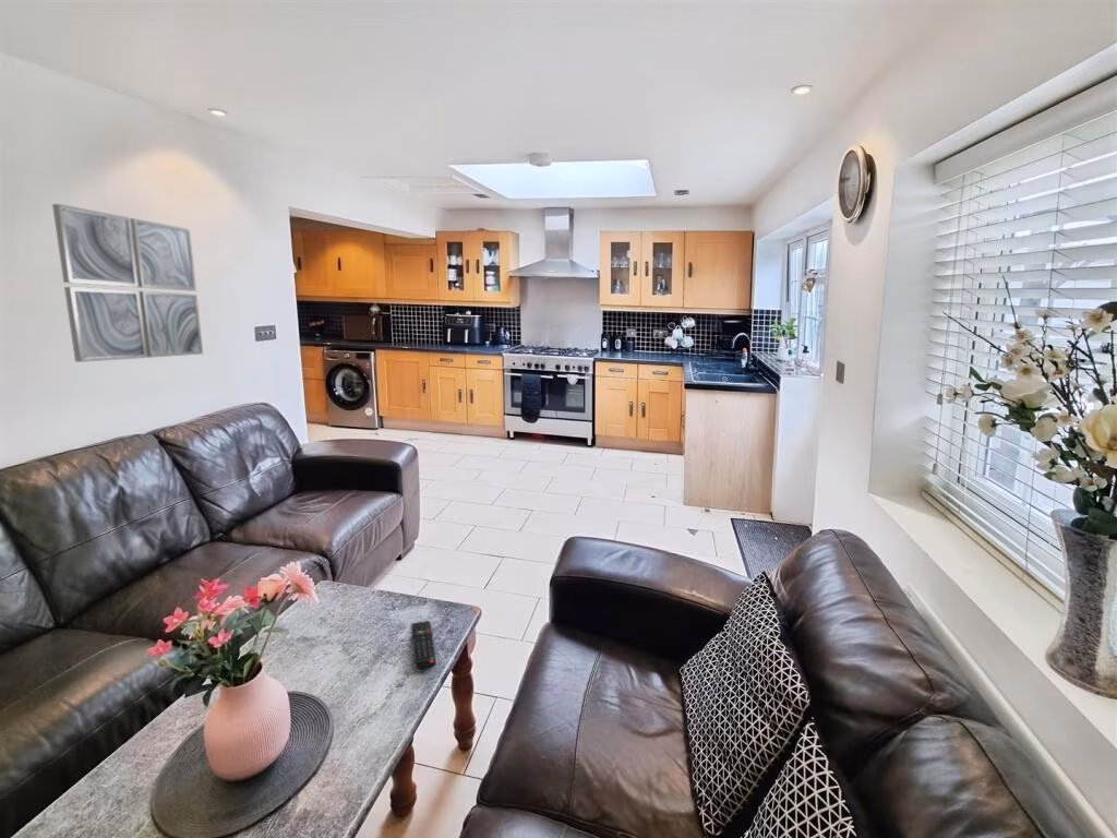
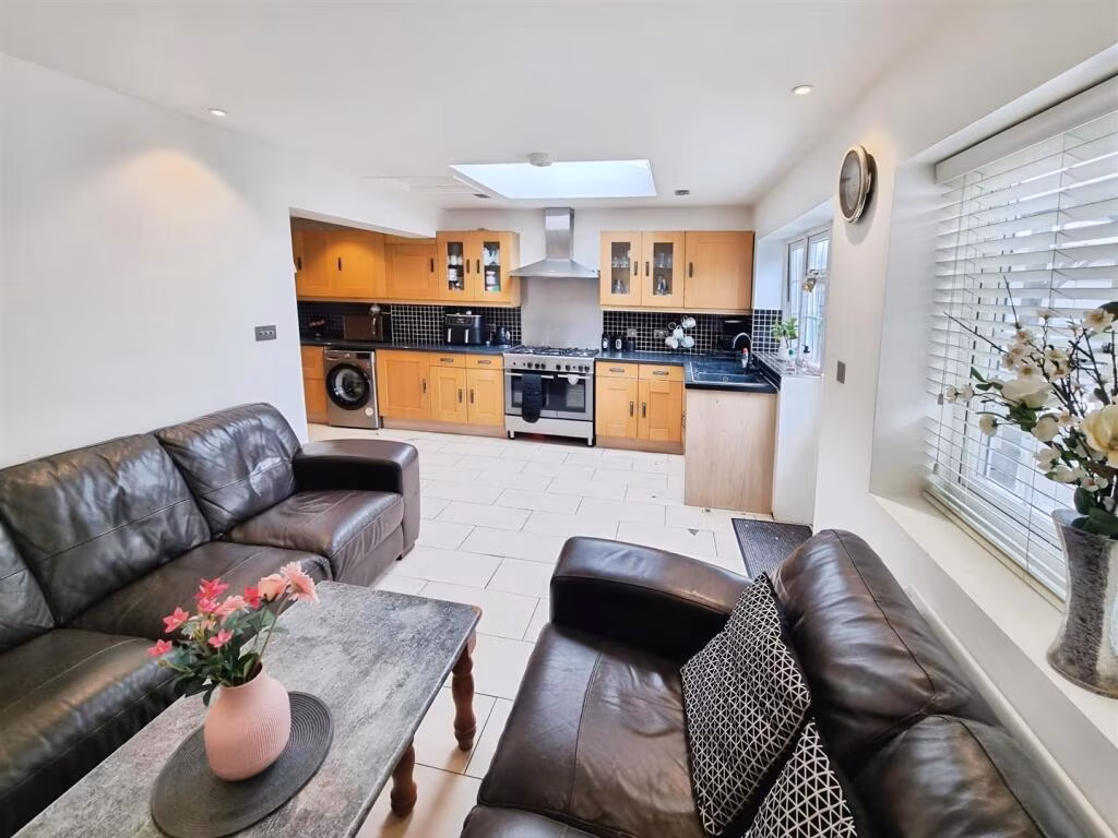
- wall art [51,203,204,363]
- remote control [411,620,437,671]
